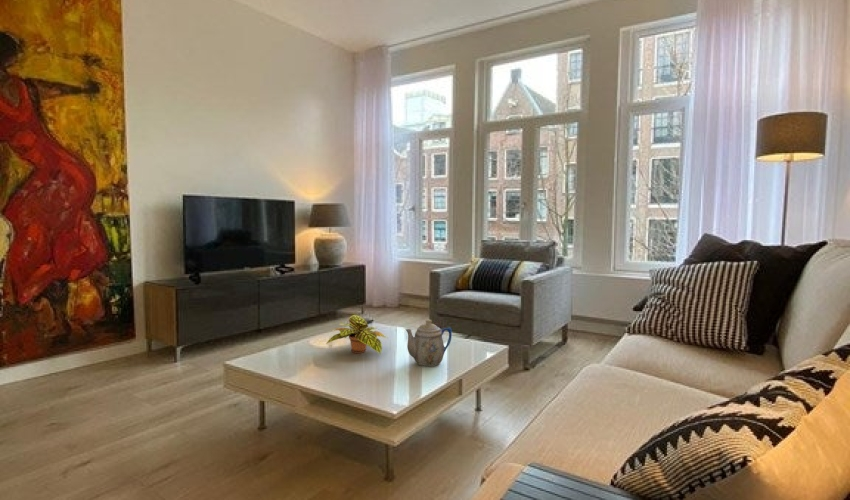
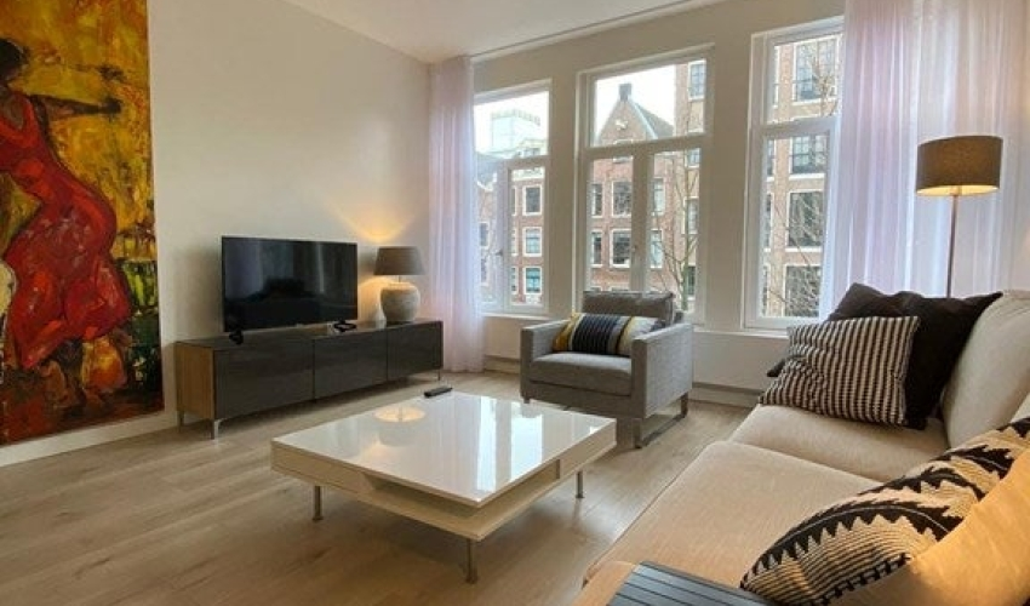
- teapot [405,319,453,367]
- plant [325,314,388,355]
